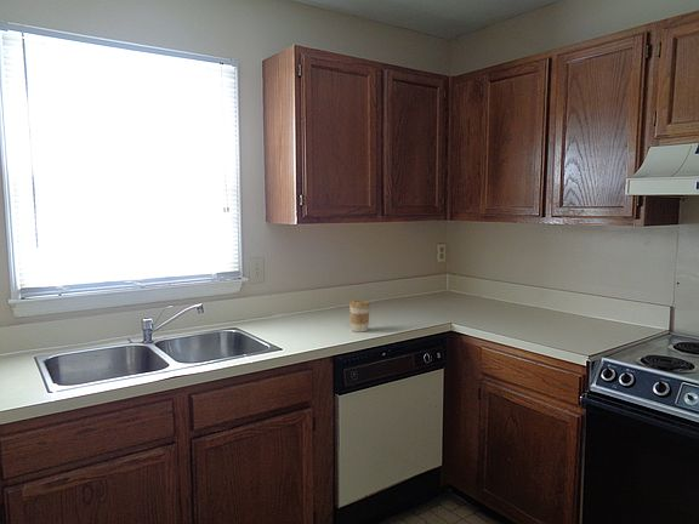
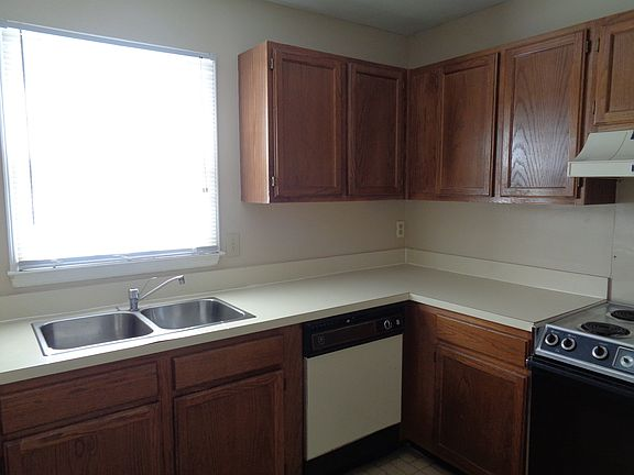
- coffee cup [348,300,371,334]
